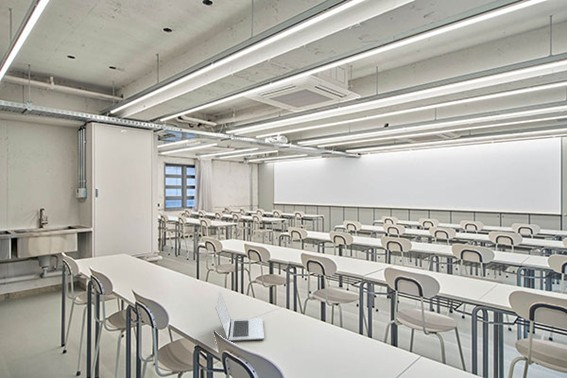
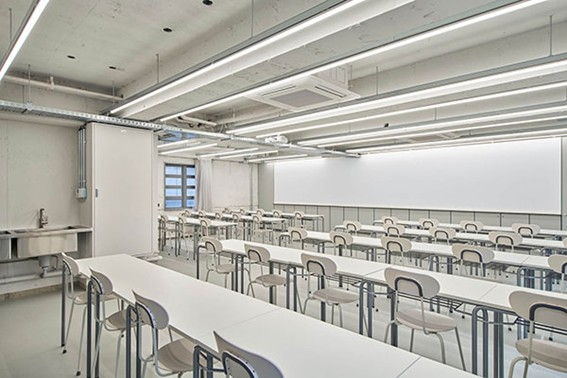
- laptop [215,291,265,342]
